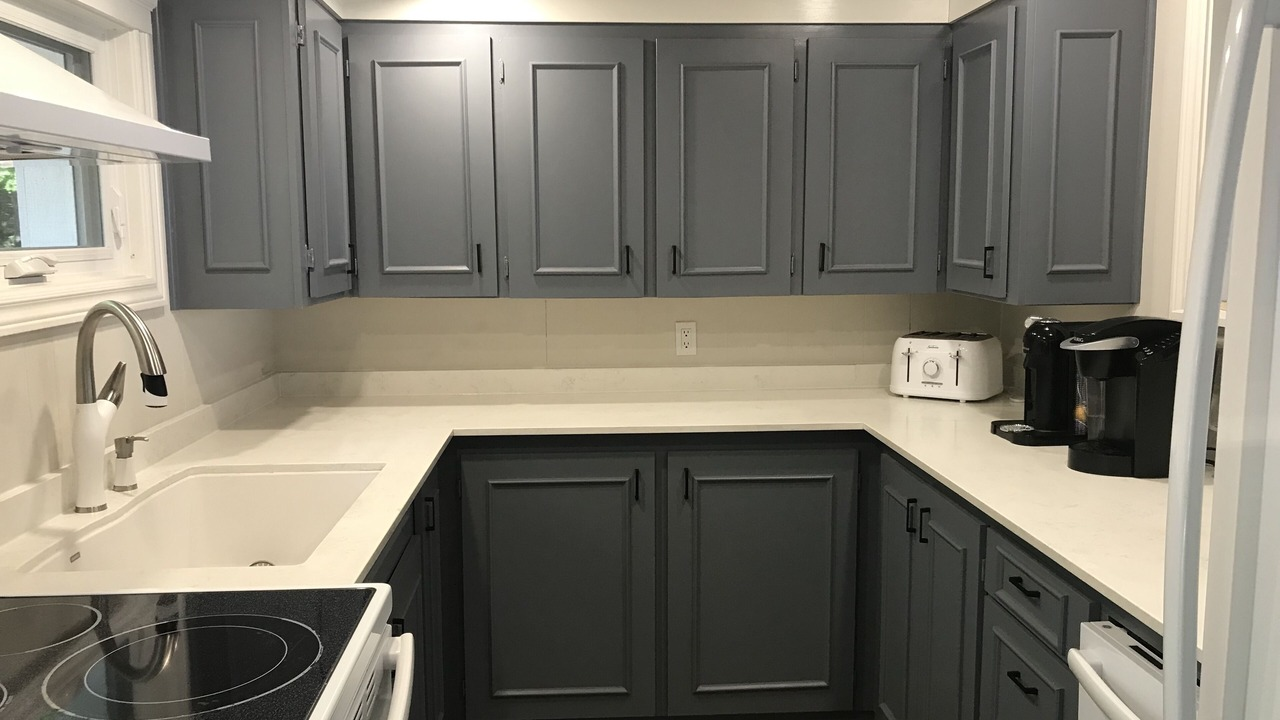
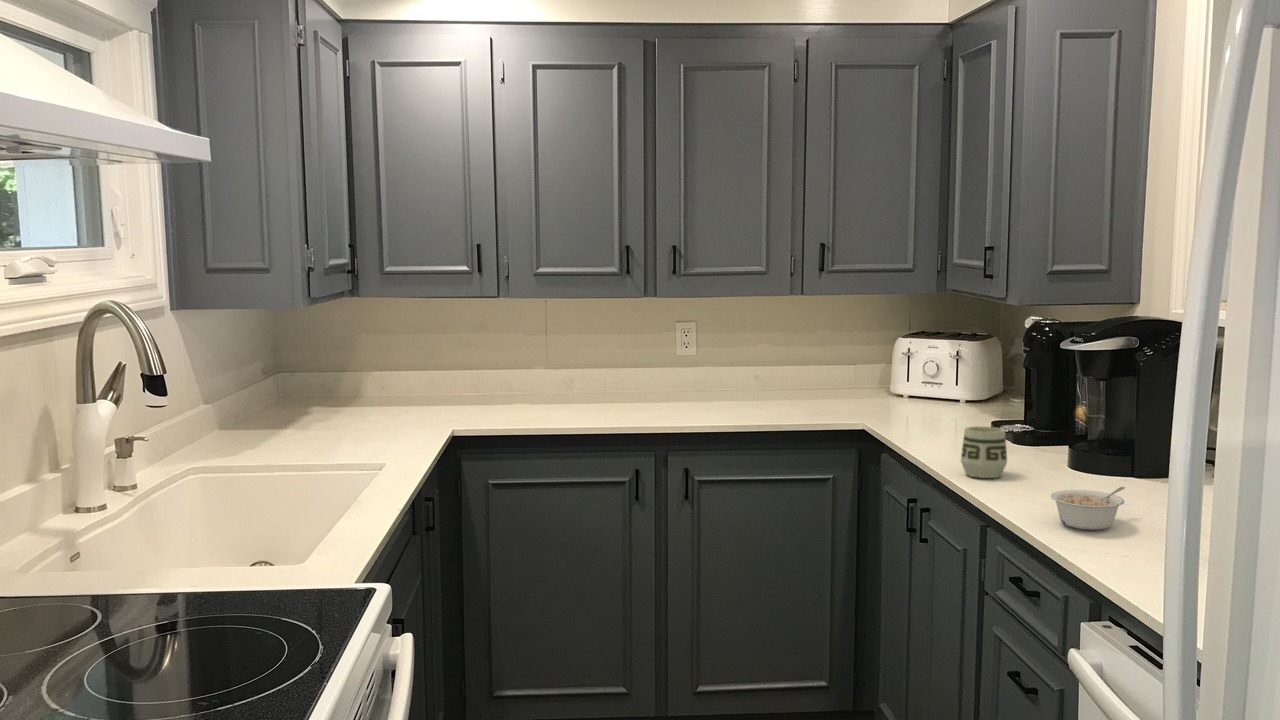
+ cup [960,425,1008,479]
+ legume [1050,486,1126,531]
